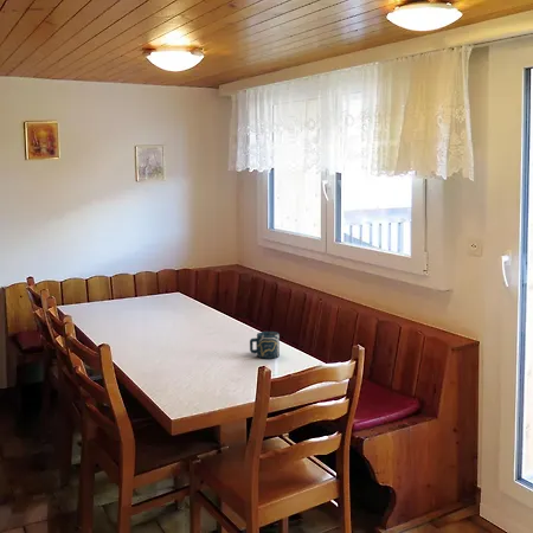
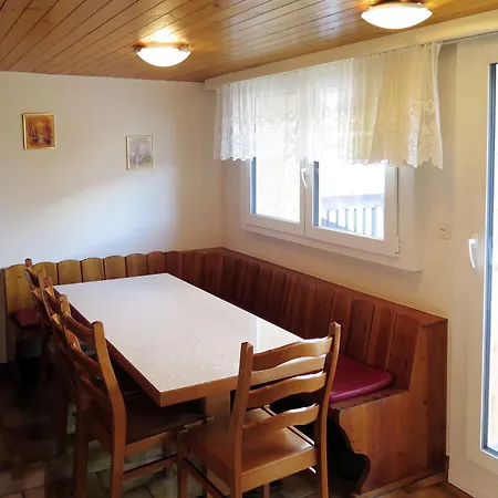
- cup [249,330,281,360]
